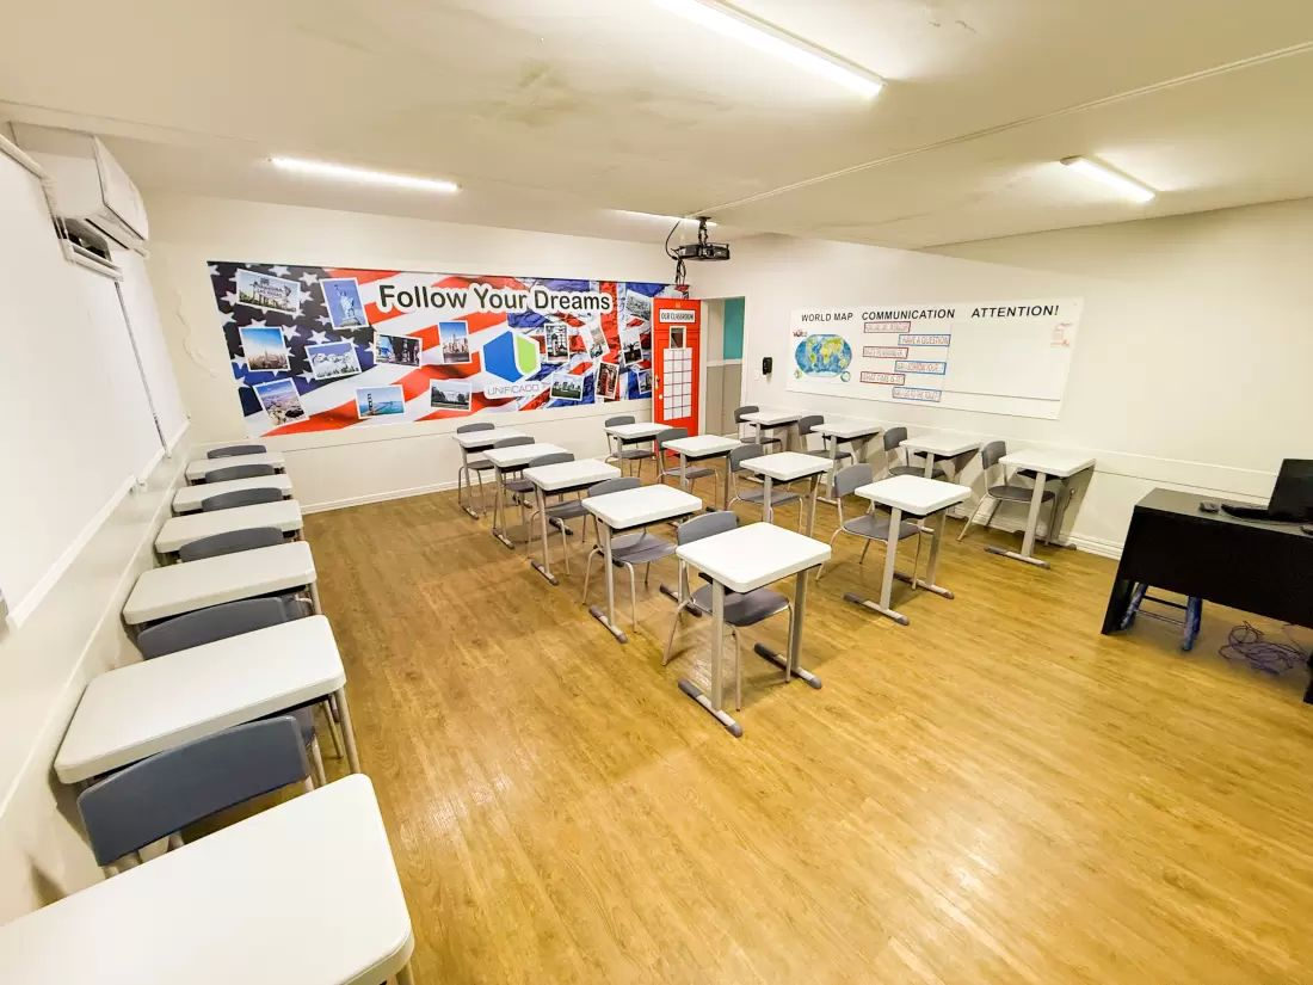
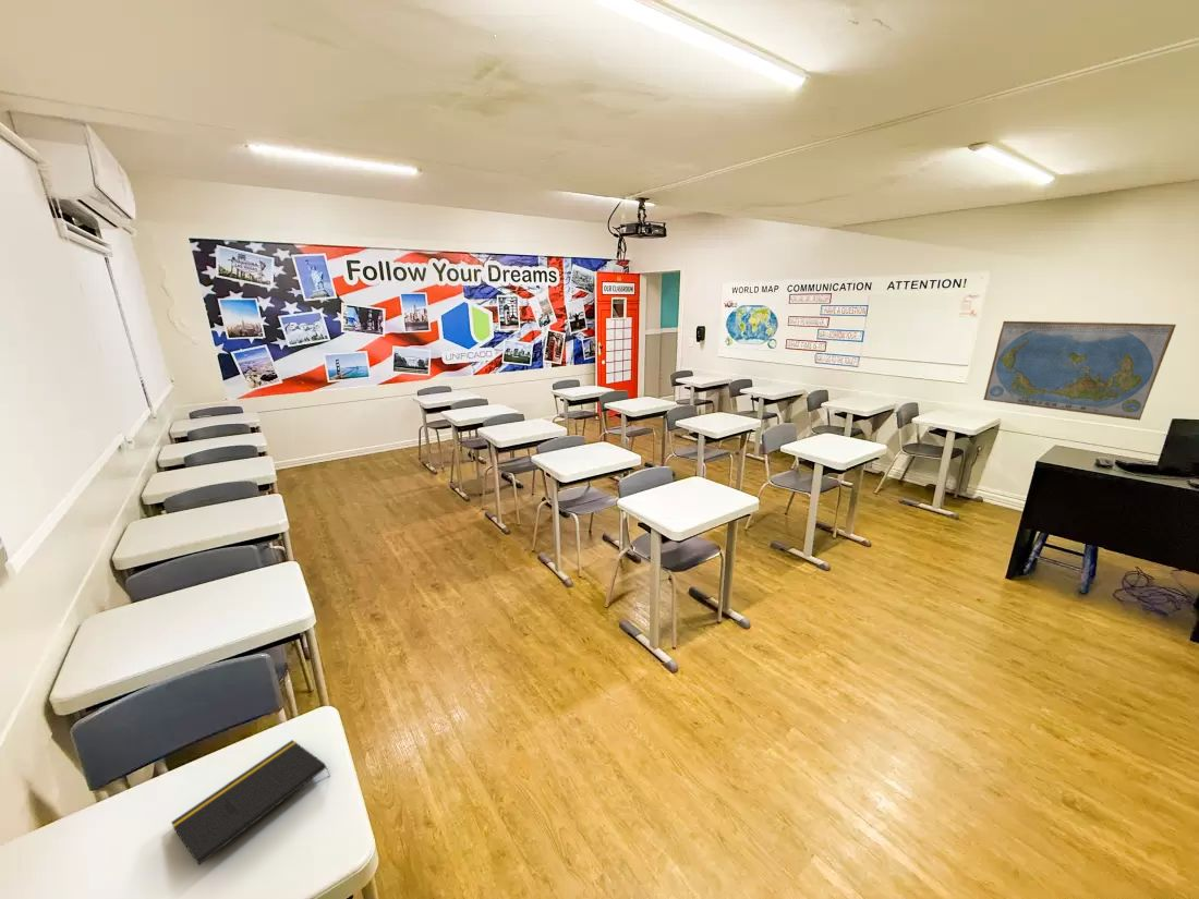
+ notepad [170,739,331,866]
+ world map [982,320,1177,421]
